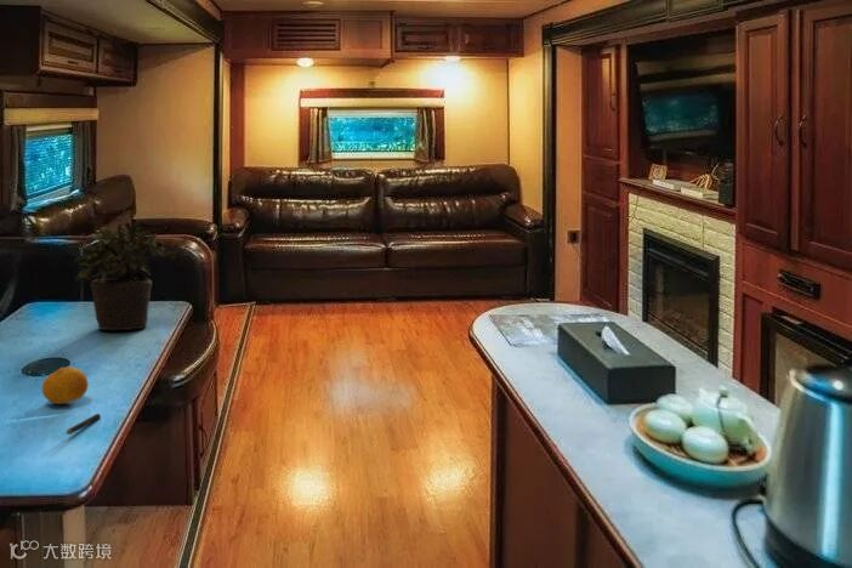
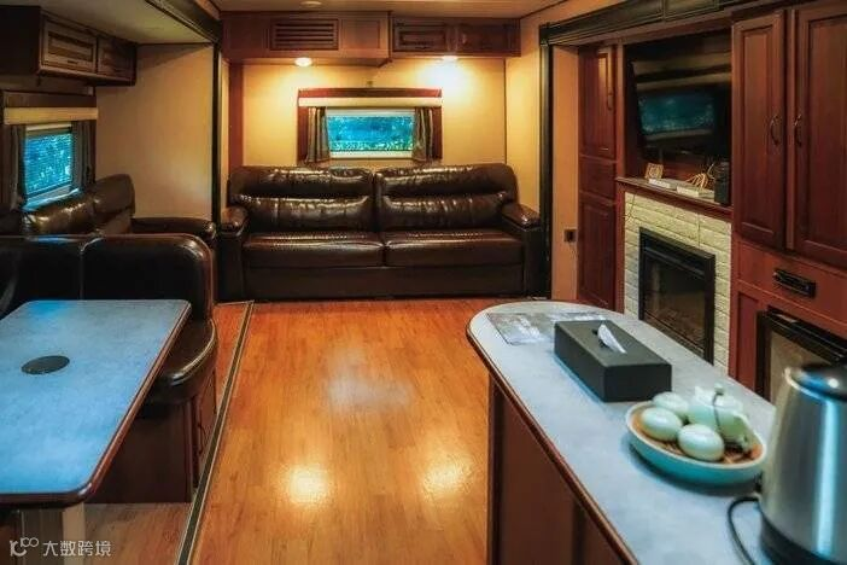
- fruit [41,365,90,405]
- pen [64,413,102,436]
- potted plant [74,217,178,331]
